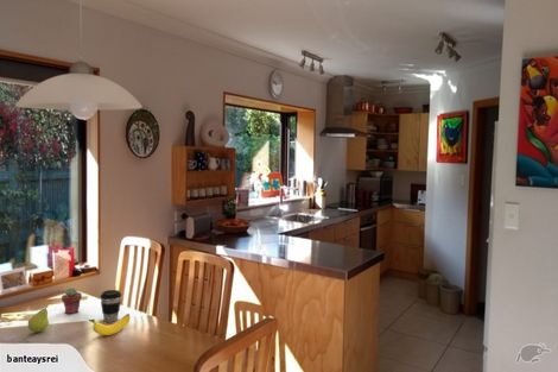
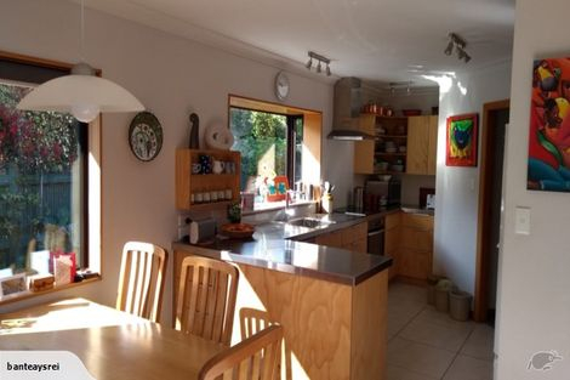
- coffee cup [100,289,122,323]
- potted succulent [61,286,83,315]
- fruit [27,304,50,333]
- banana [88,313,131,336]
